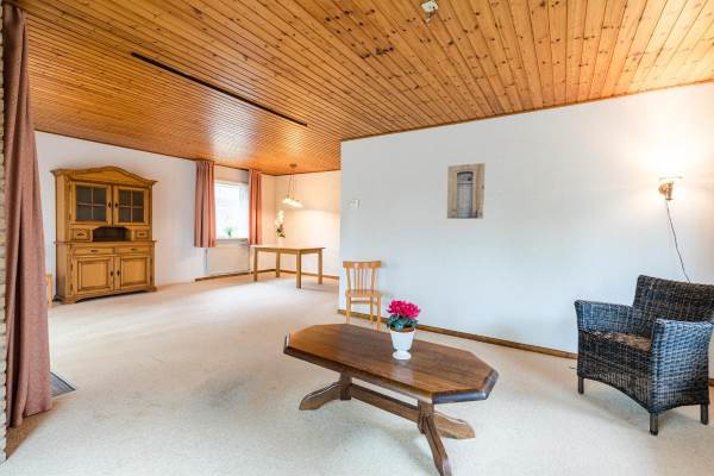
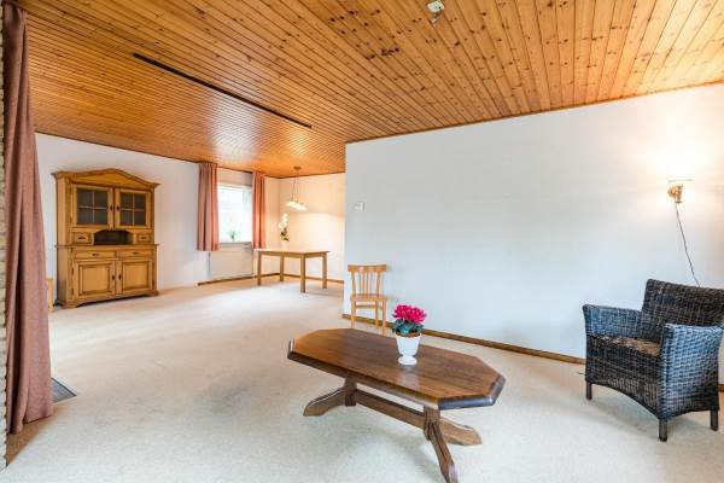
- wall art [446,162,486,220]
